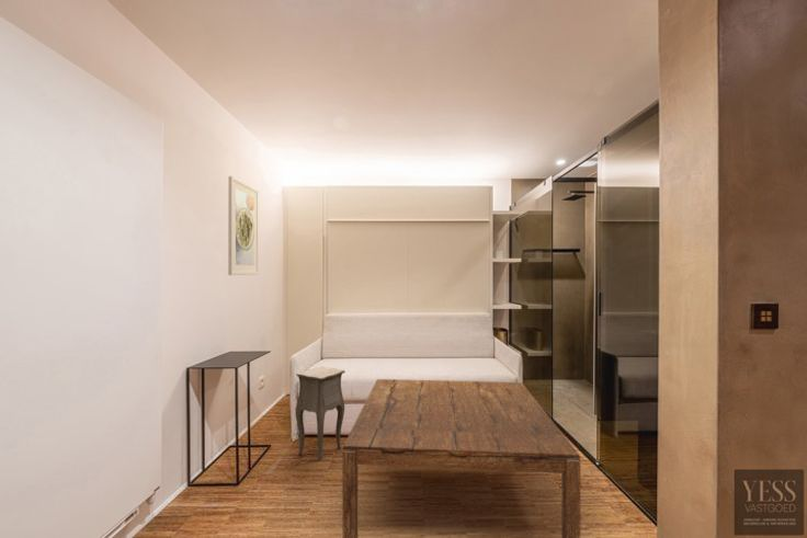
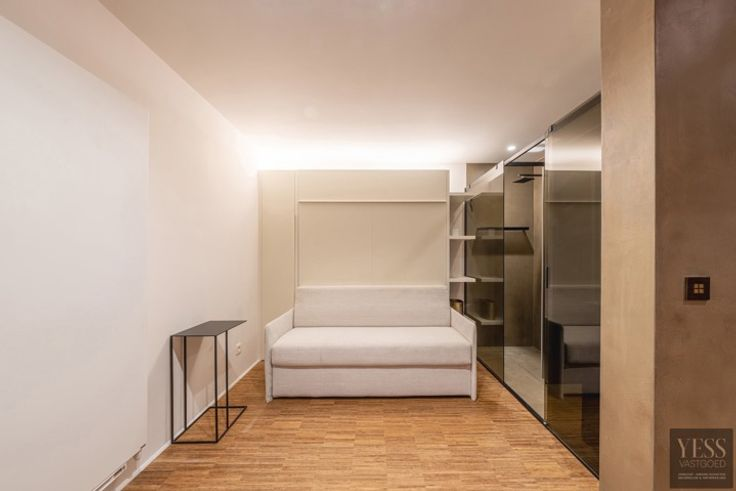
- coffee table [341,378,581,538]
- side table [294,366,346,462]
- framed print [227,175,260,276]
